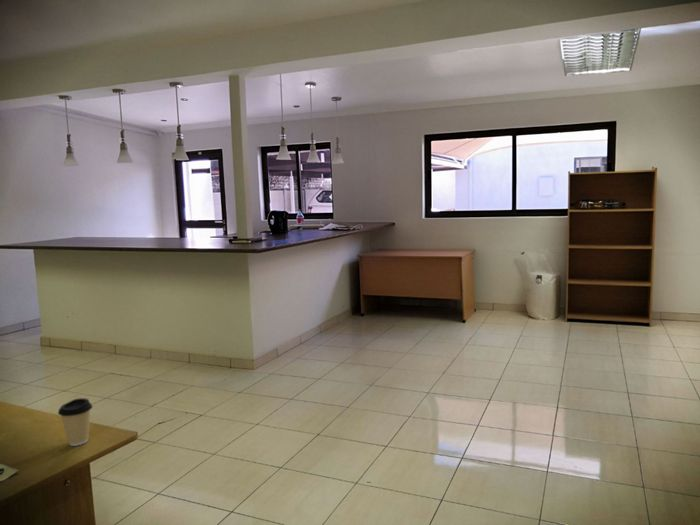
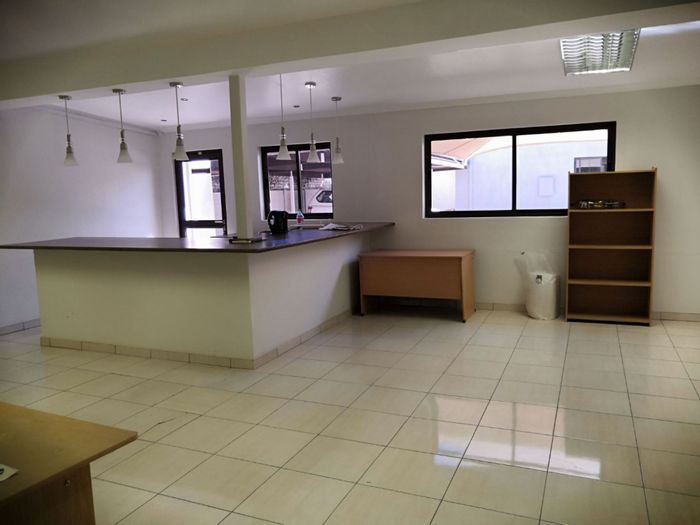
- coffee cup [57,397,93,447]
